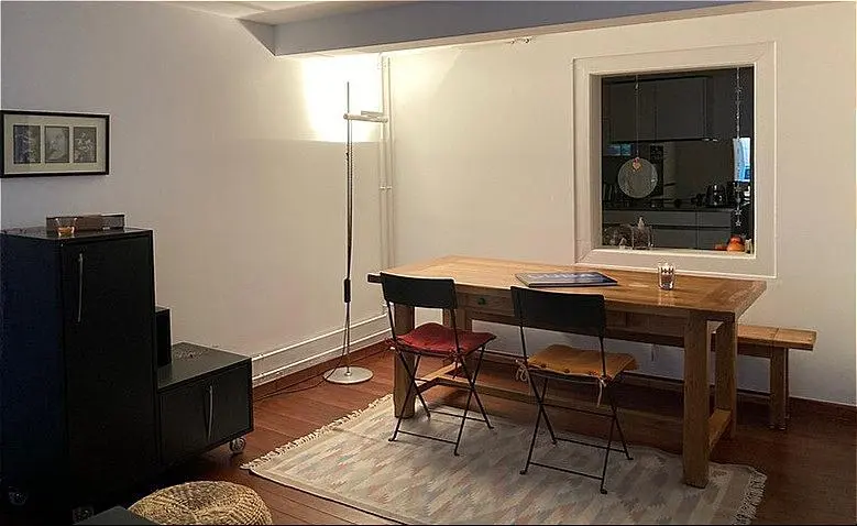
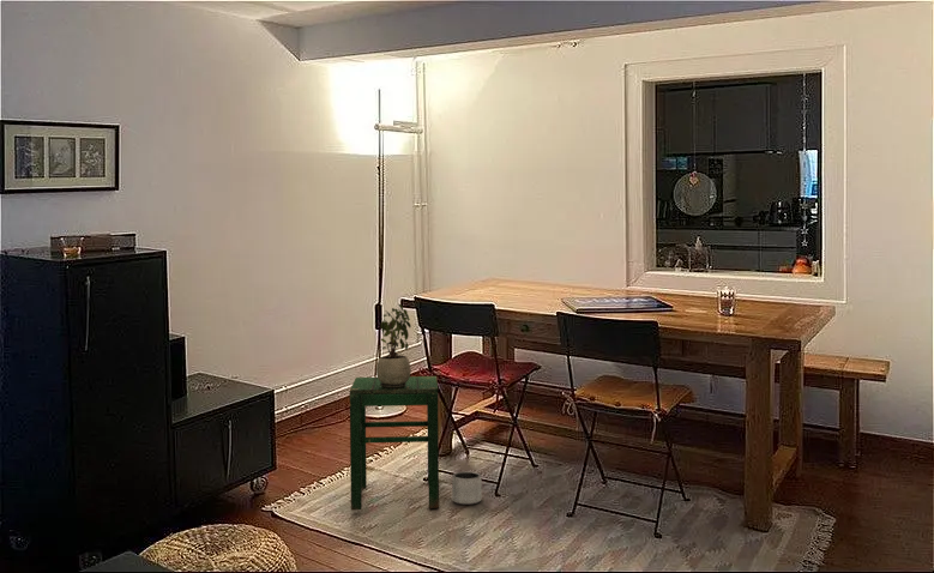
+ potted plant [375,303,412,388]
+ stool [349,375,440,511]
+ planter [451,470,483,506]
